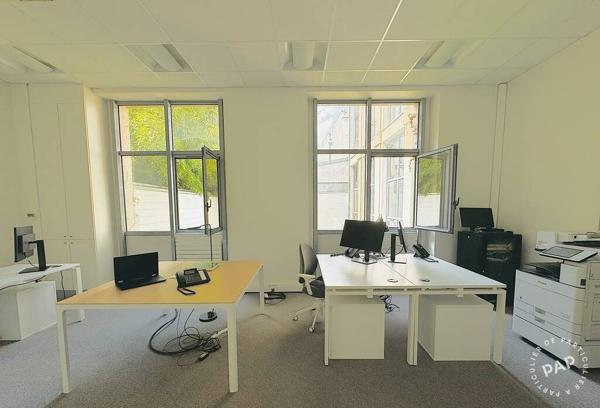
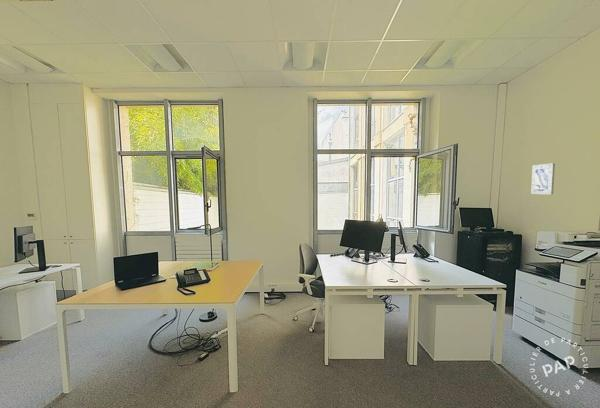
+ wall art [530,162,556,195]
